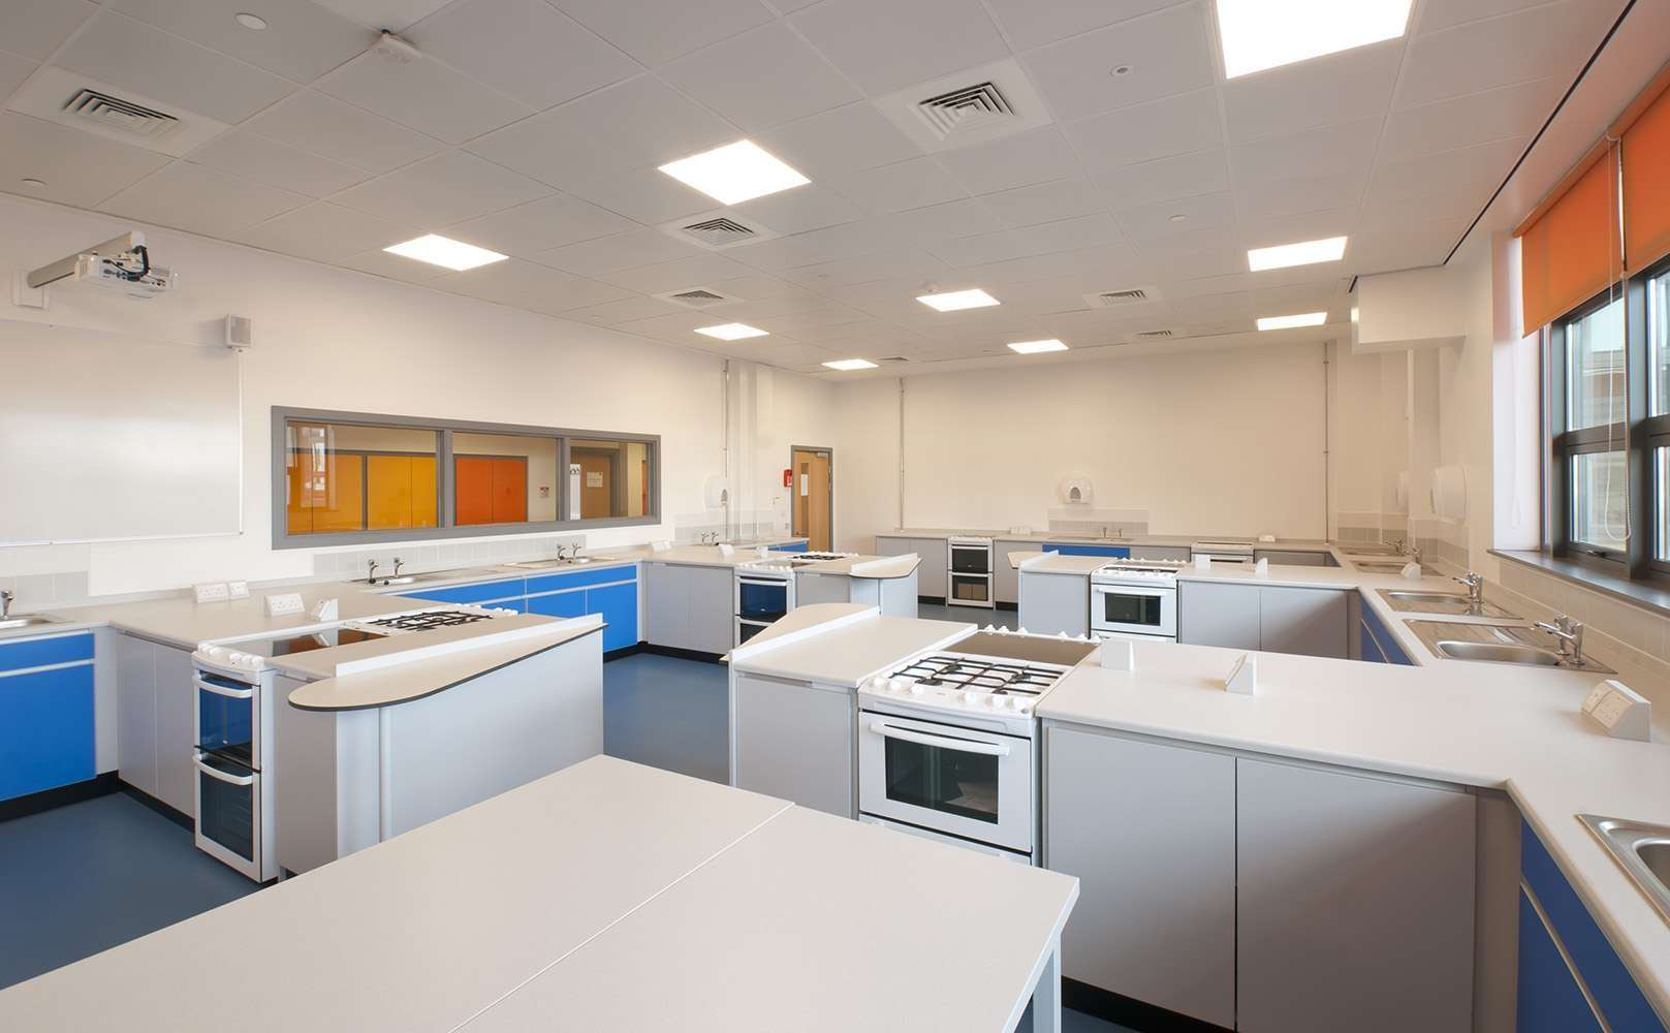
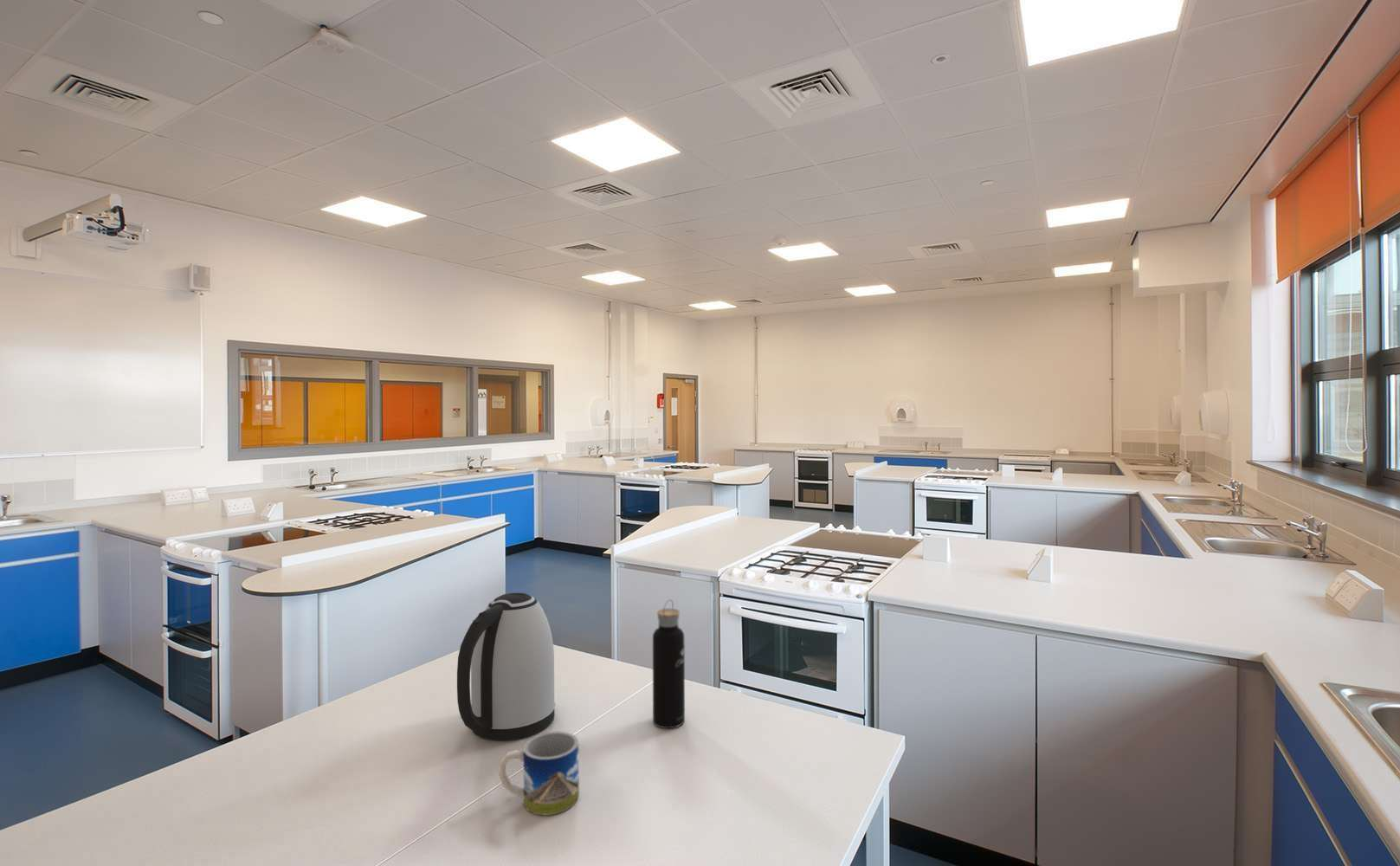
+ water bottle [652,598,686,729]
+ mug [499,731,580,816]
+ kettle [456,592,556,741]
